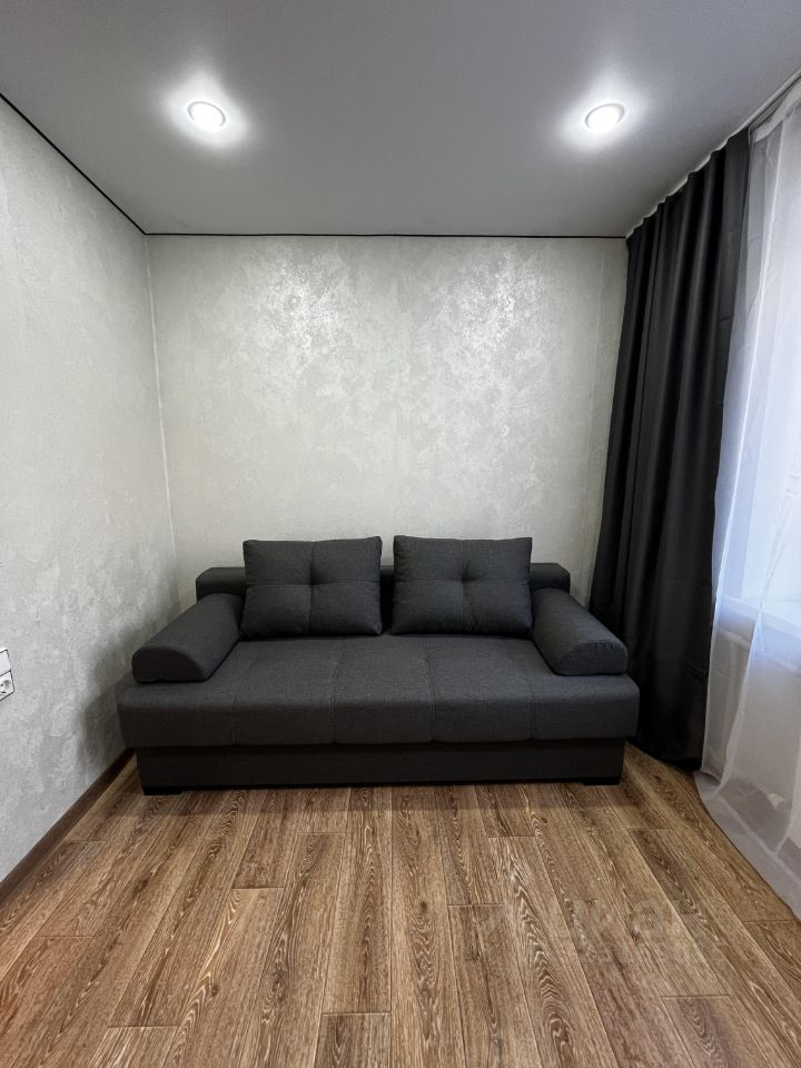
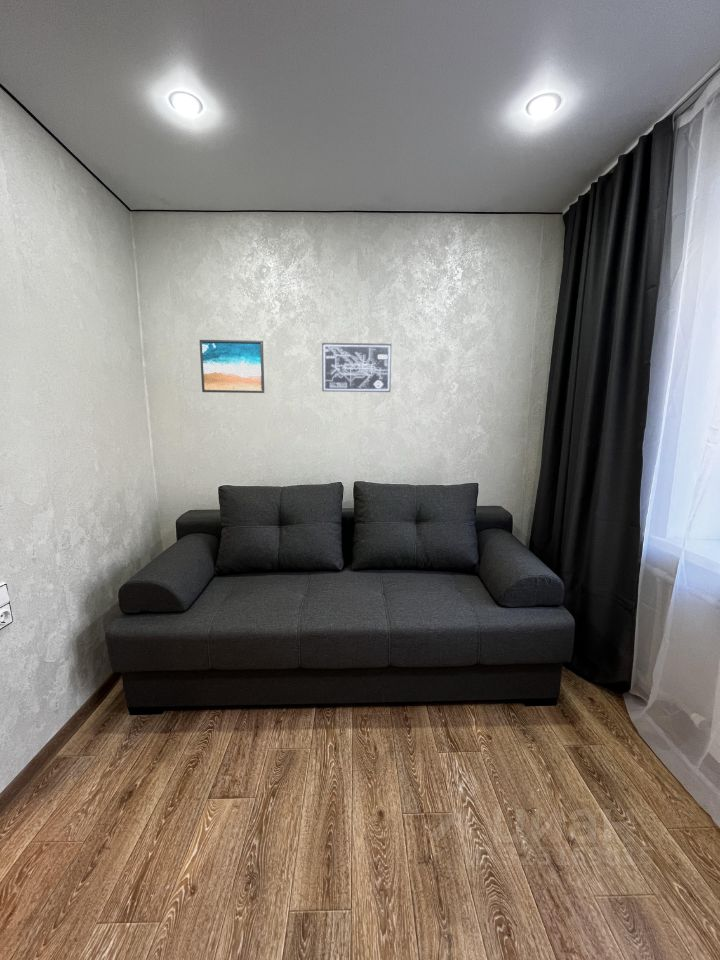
+ wall art [321,342,392,393]
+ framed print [198,339,265,394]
